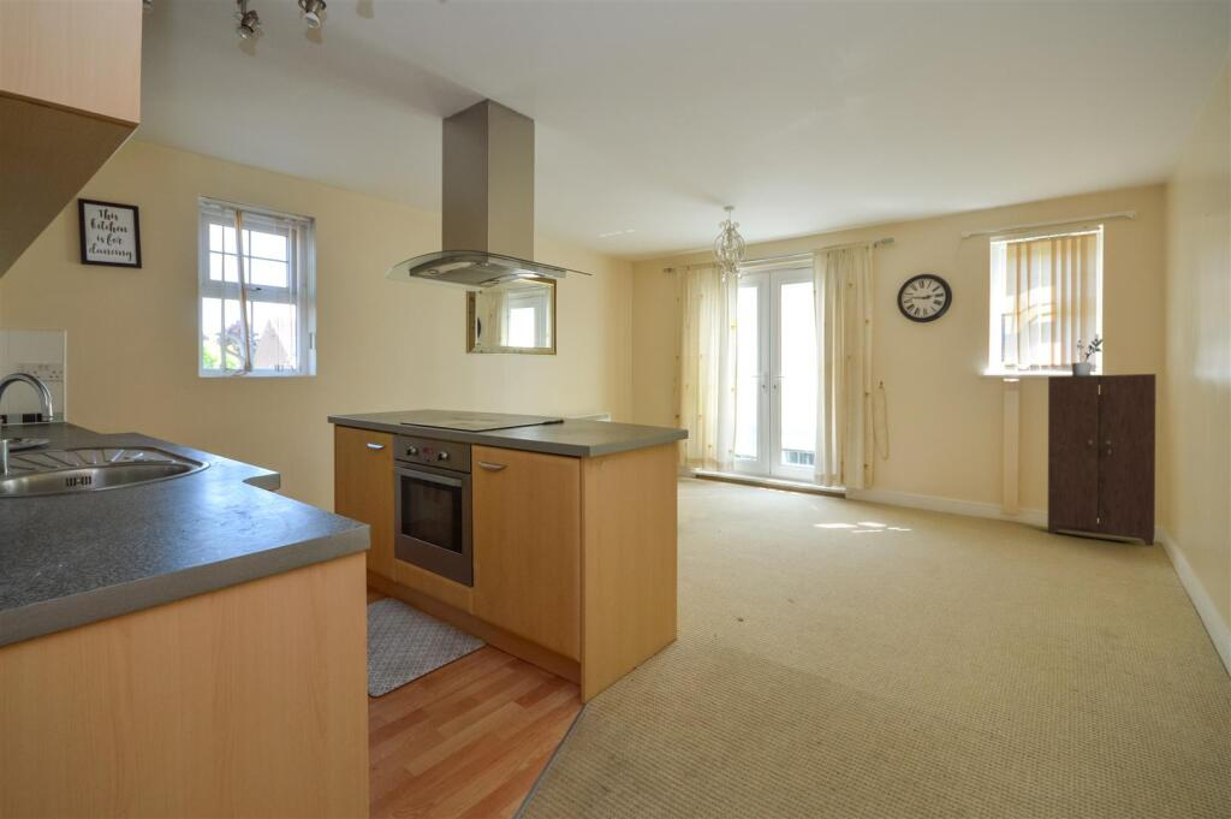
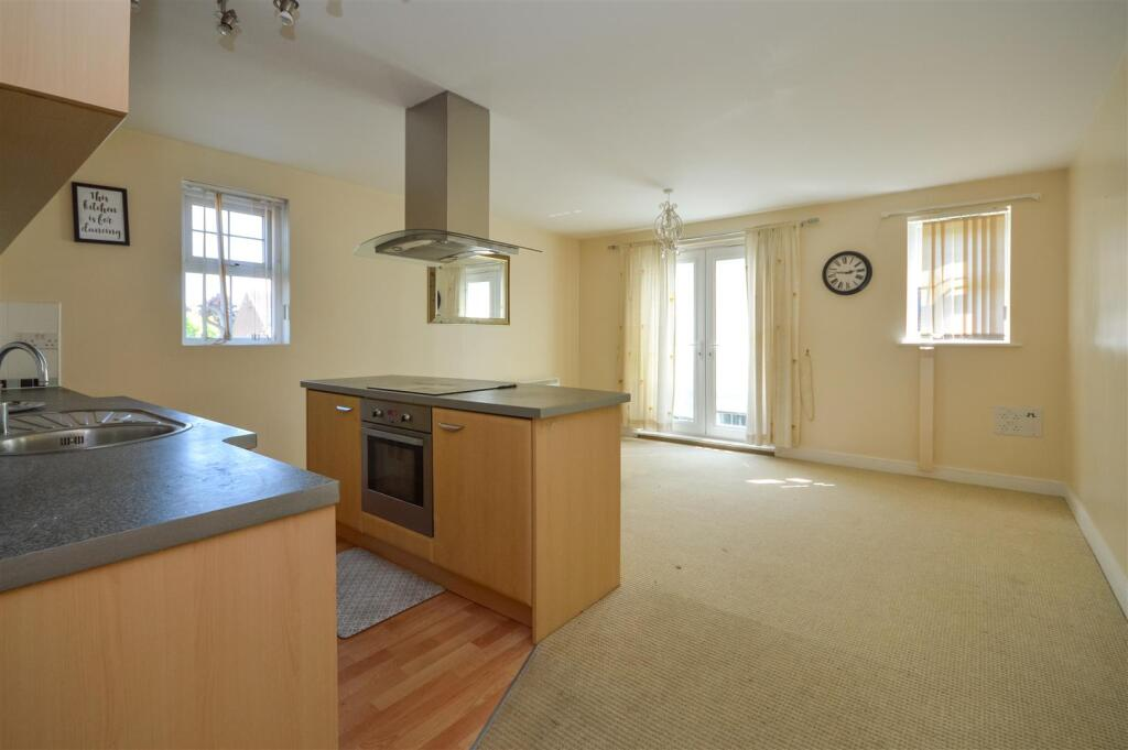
- potted plant [1071,338,1104,376]
- cabinet [1047,373,1158,547]
